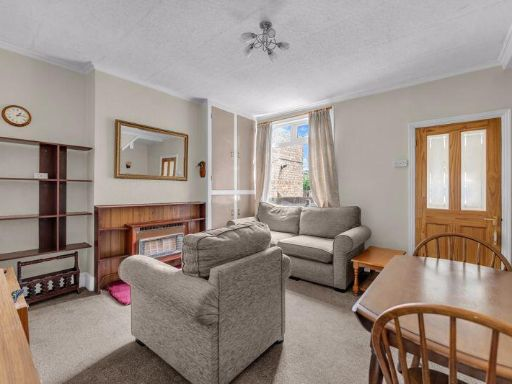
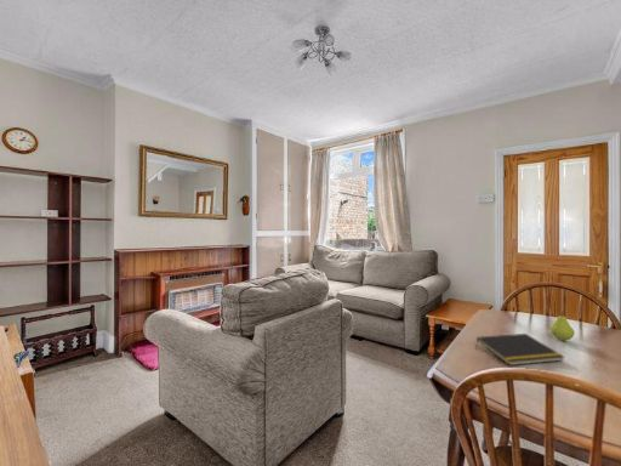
+ notepad [474,333,565,366]
+ fruit [549,312,576,341]
